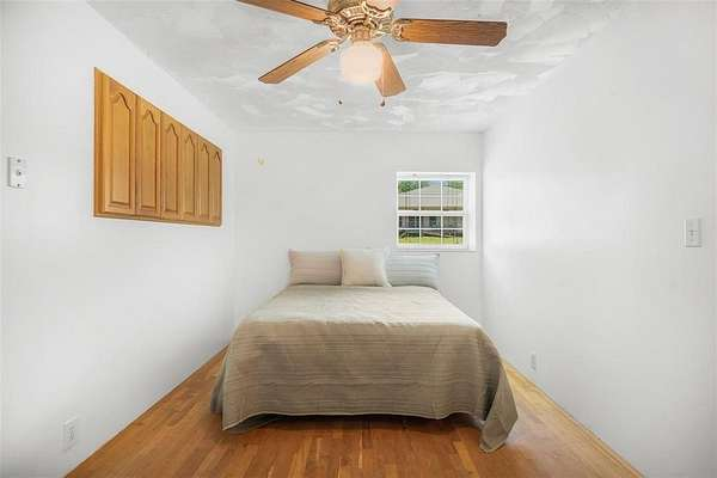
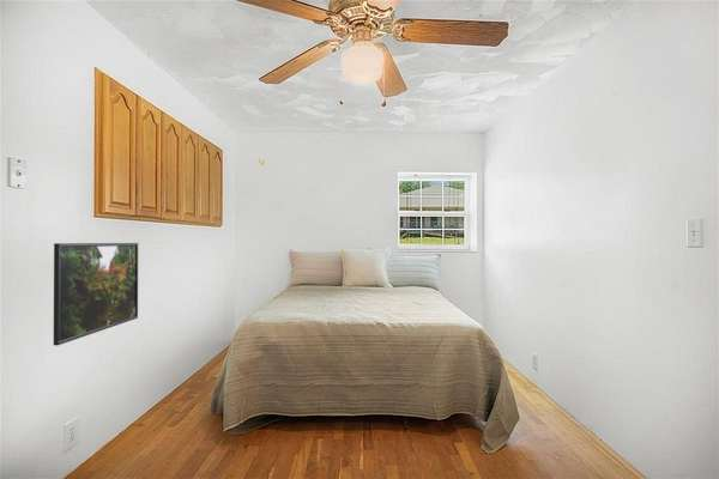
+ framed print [53,242,139,346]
